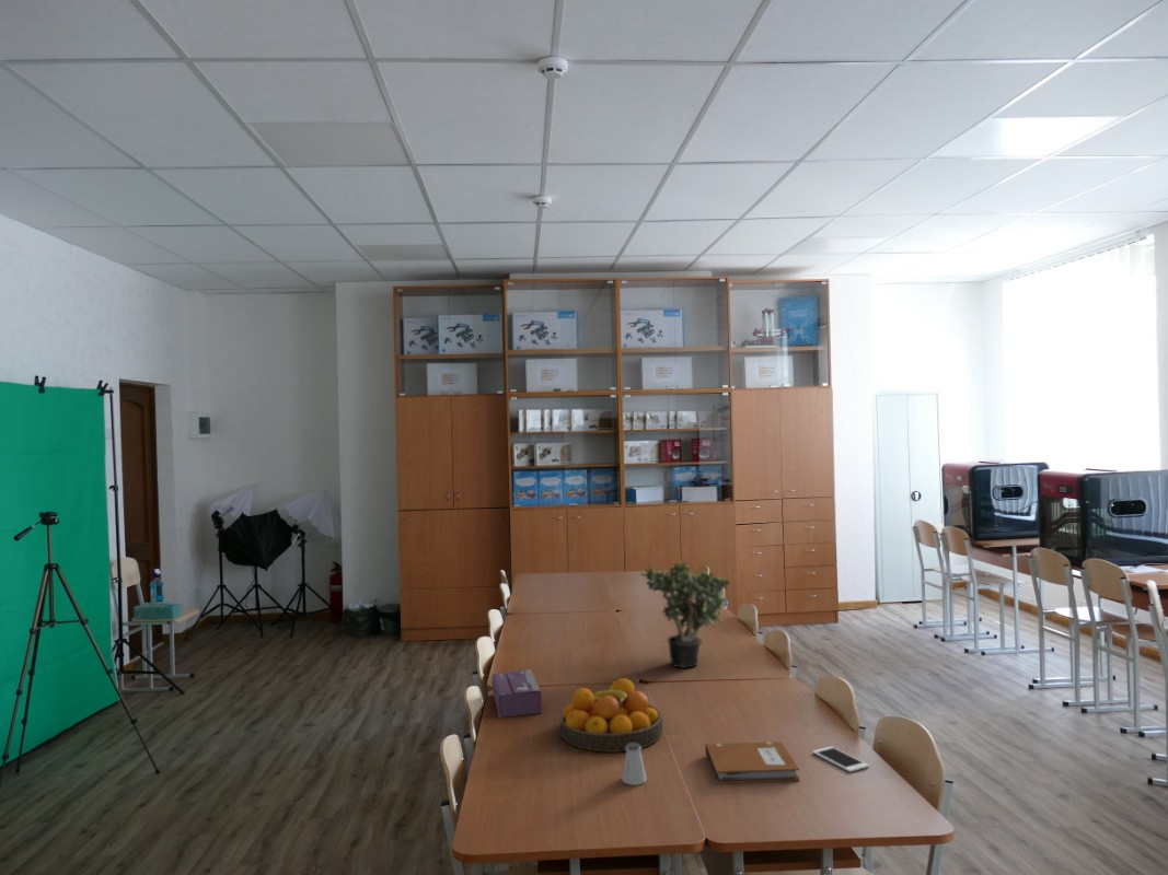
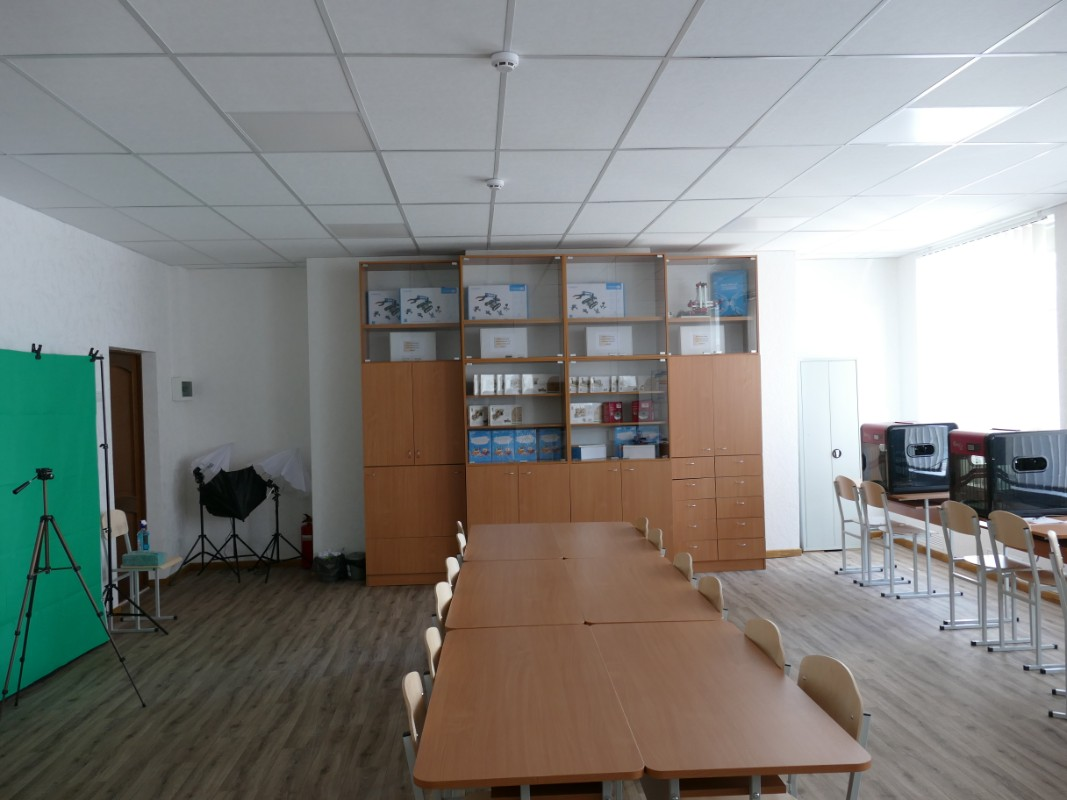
- notebook [704,740,801,784]
- tissue box [492,668,543,719]
- fruit bowl [559,677,663,754]
- cell phone [811,746,870,773]
- saltshaker [621,743,648,786]
- potted plant [639,561,731,669]
